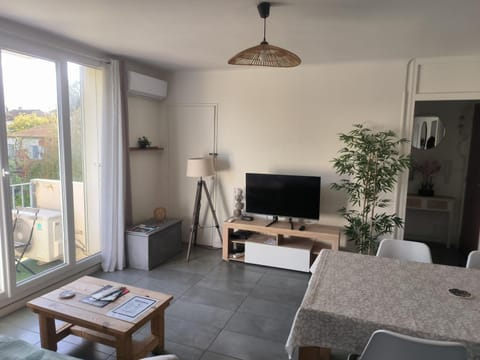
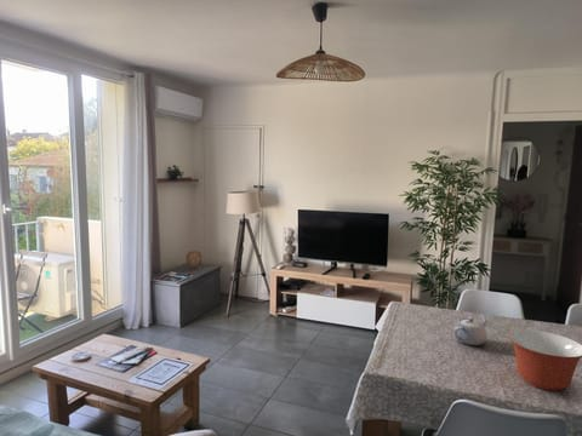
+ mixing bowl [508,328,582,391]
+ teapot [452,316,490,346]
